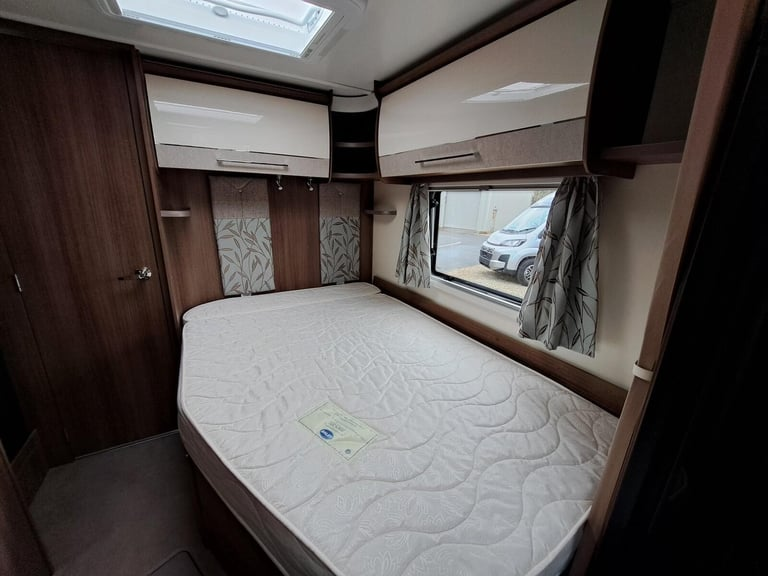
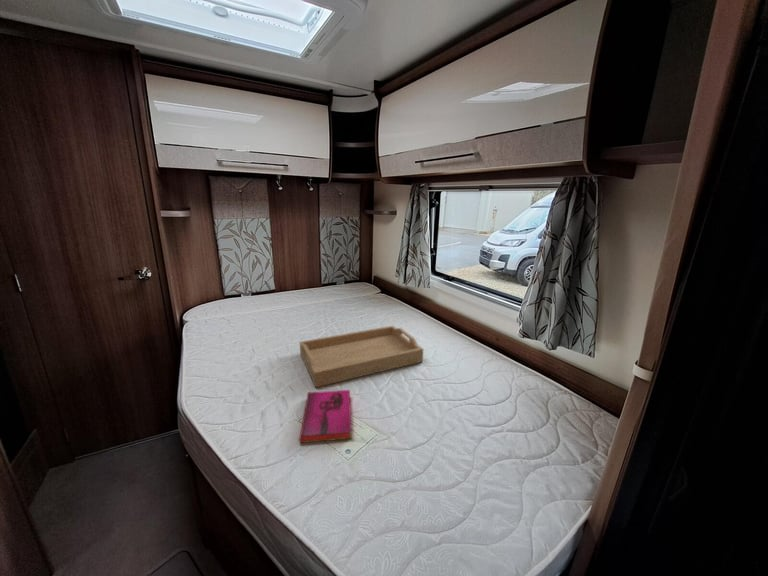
+ hardback book [298,389,353,444]
+ serving tray [299,325,424,389]
